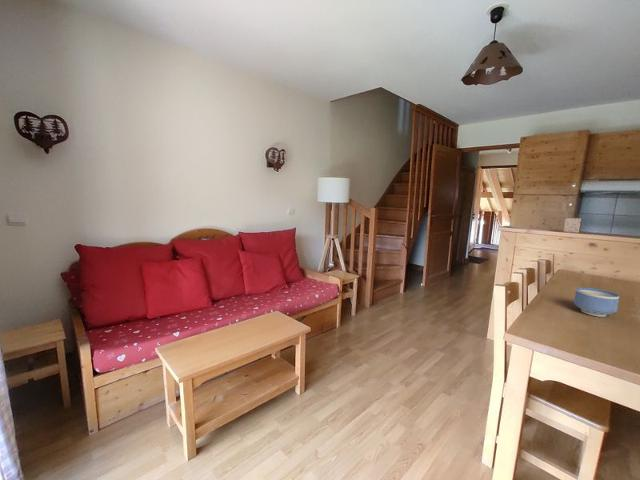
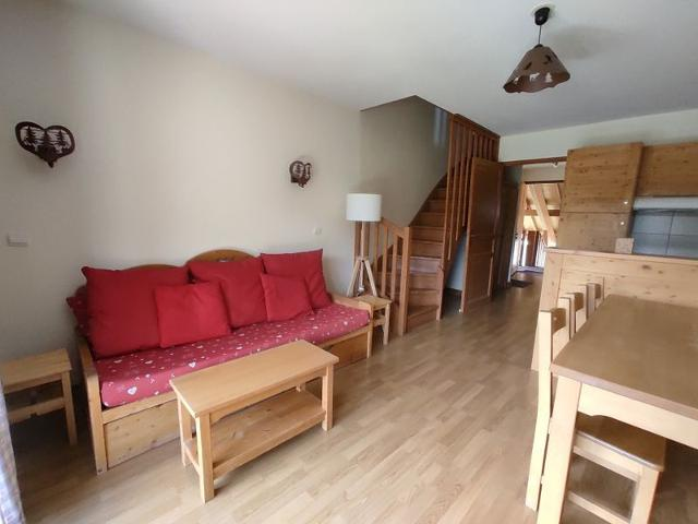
- bowl [573,286,620,318]
